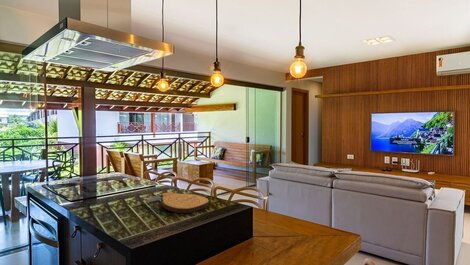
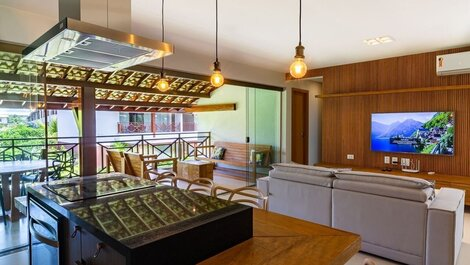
- key chain [146,191,209,214]
